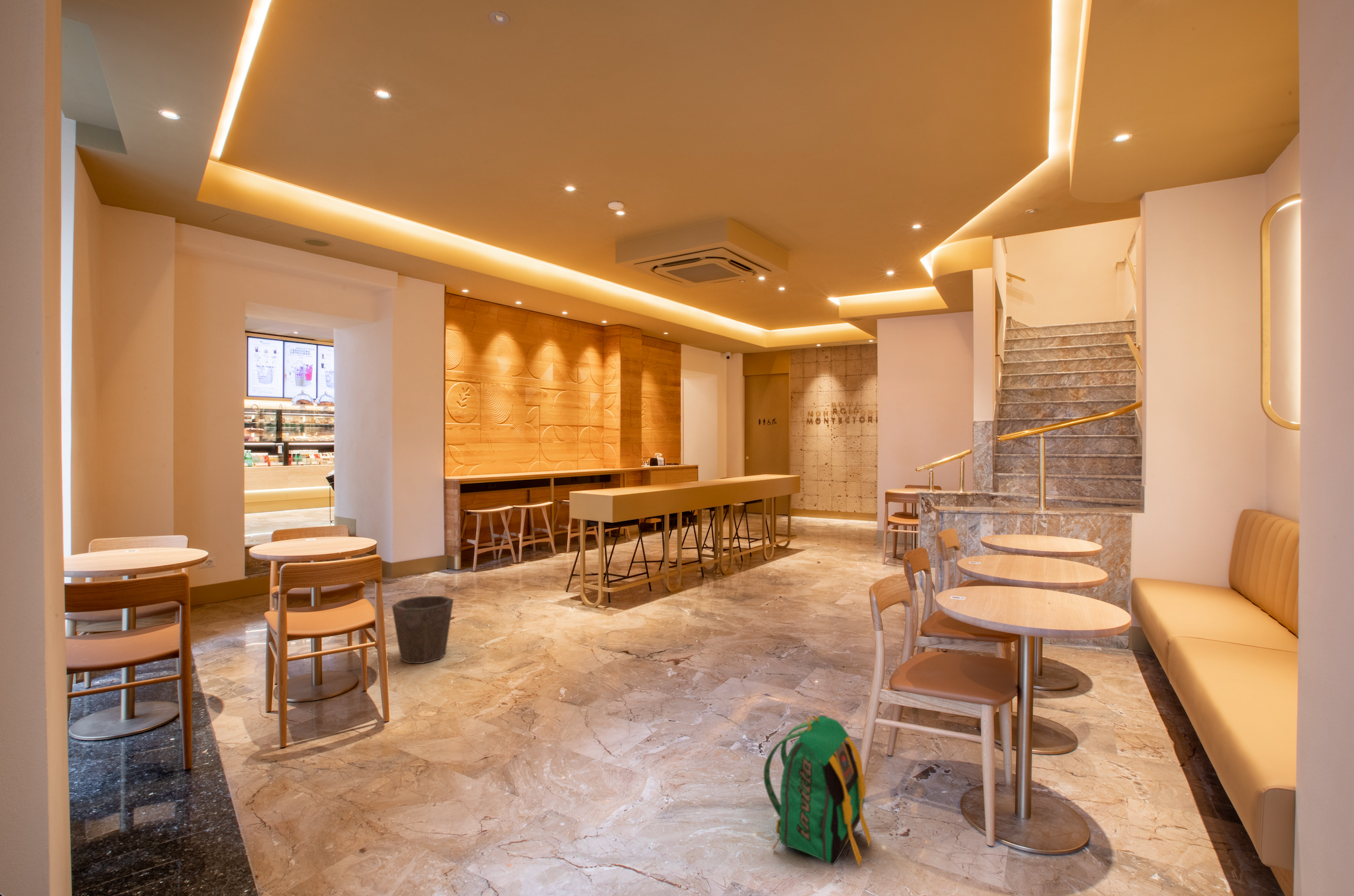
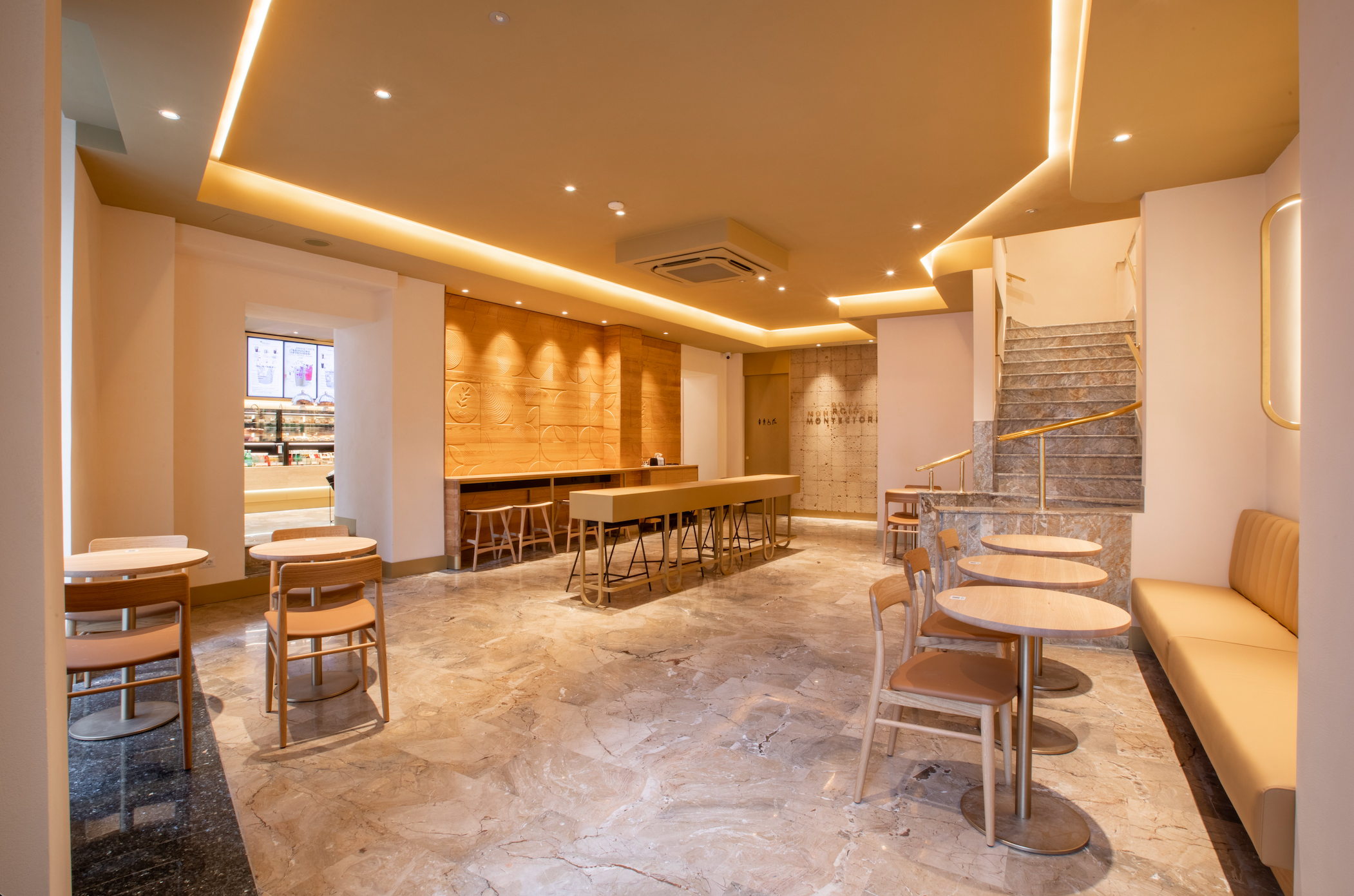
- waste bin [391,595,454,664]
- backpack [763,715,872,869]
